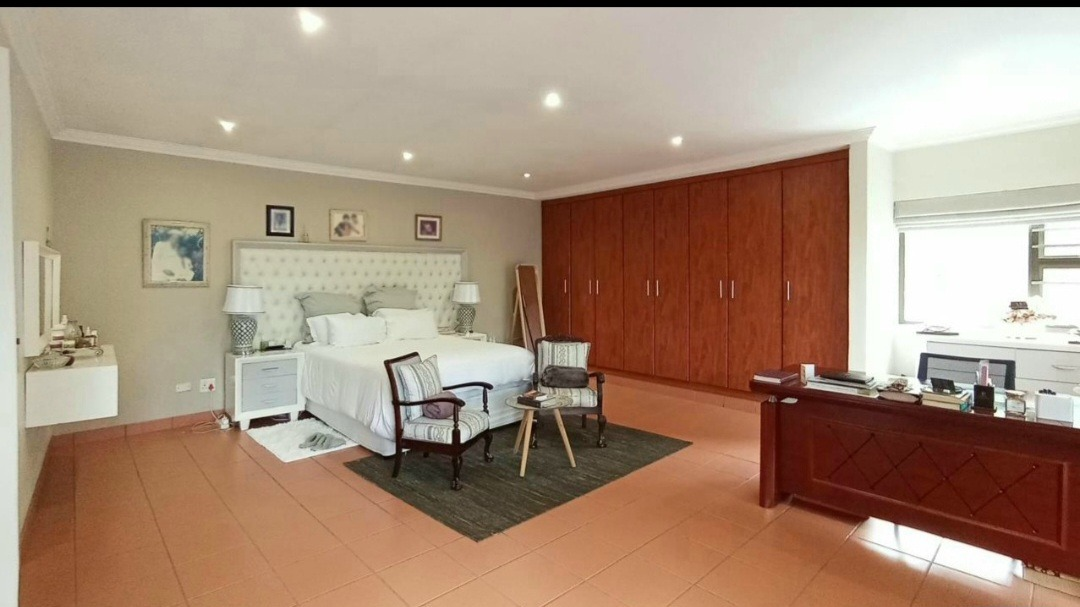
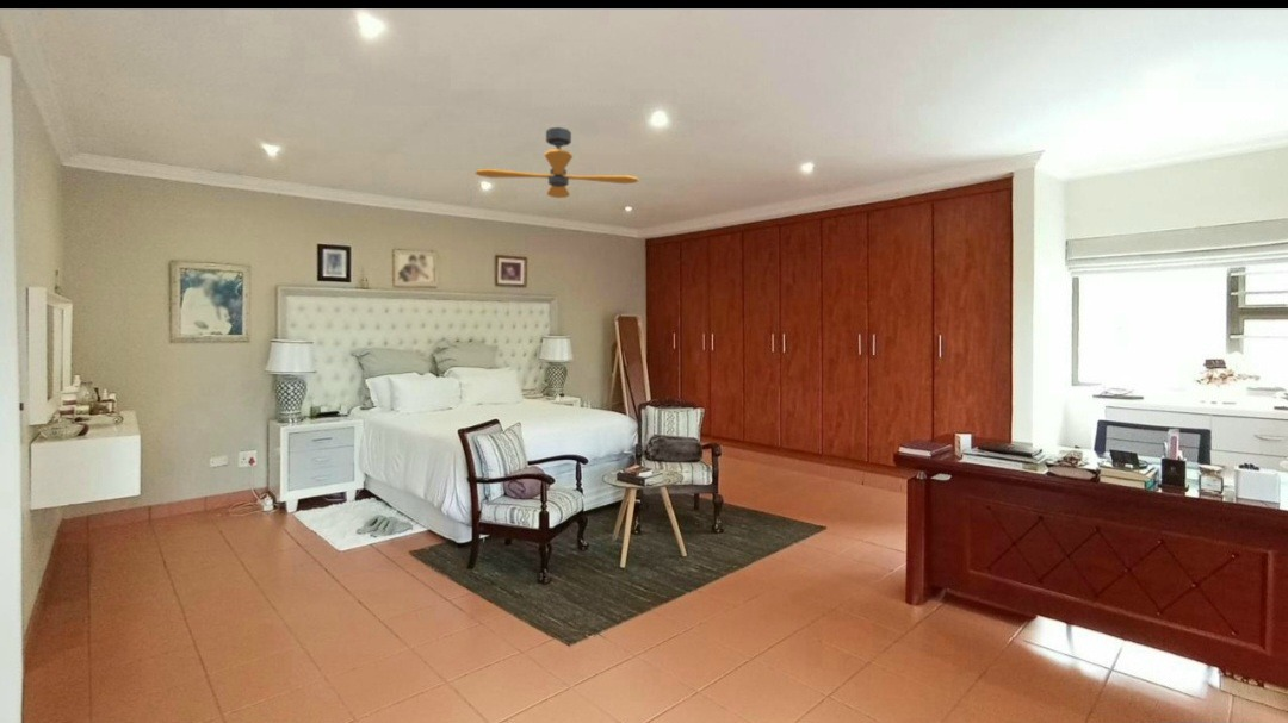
+ ceiling fan [473,126,640,199]
